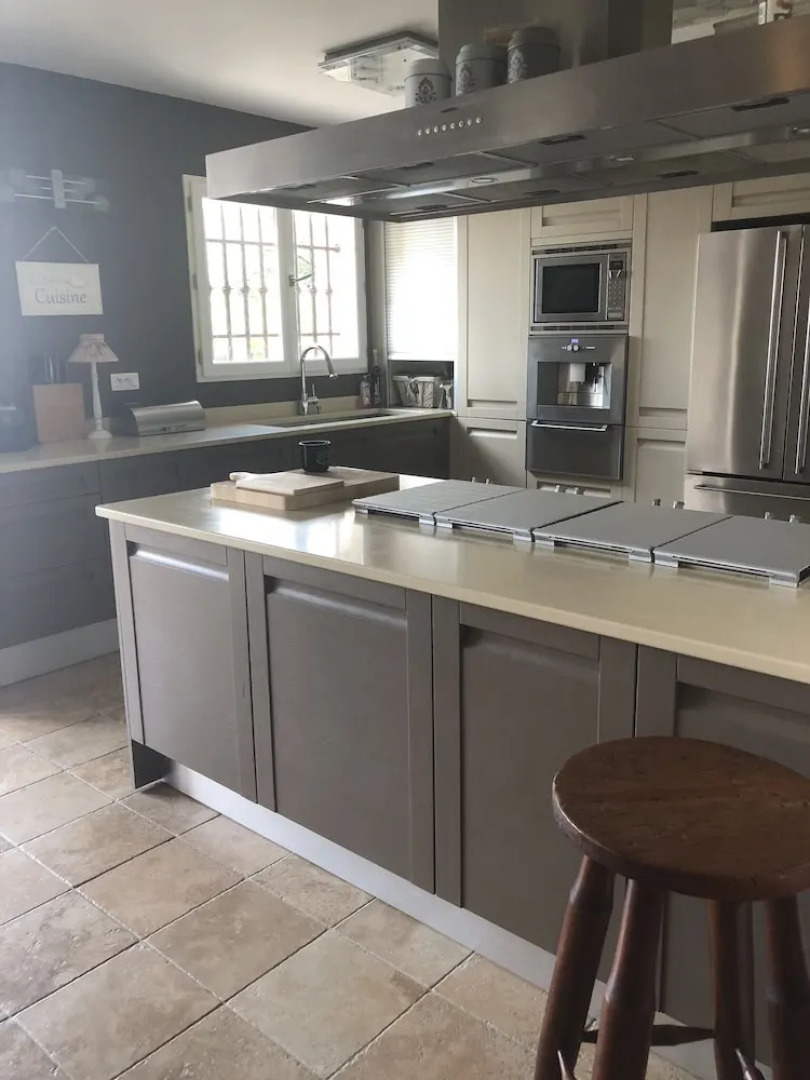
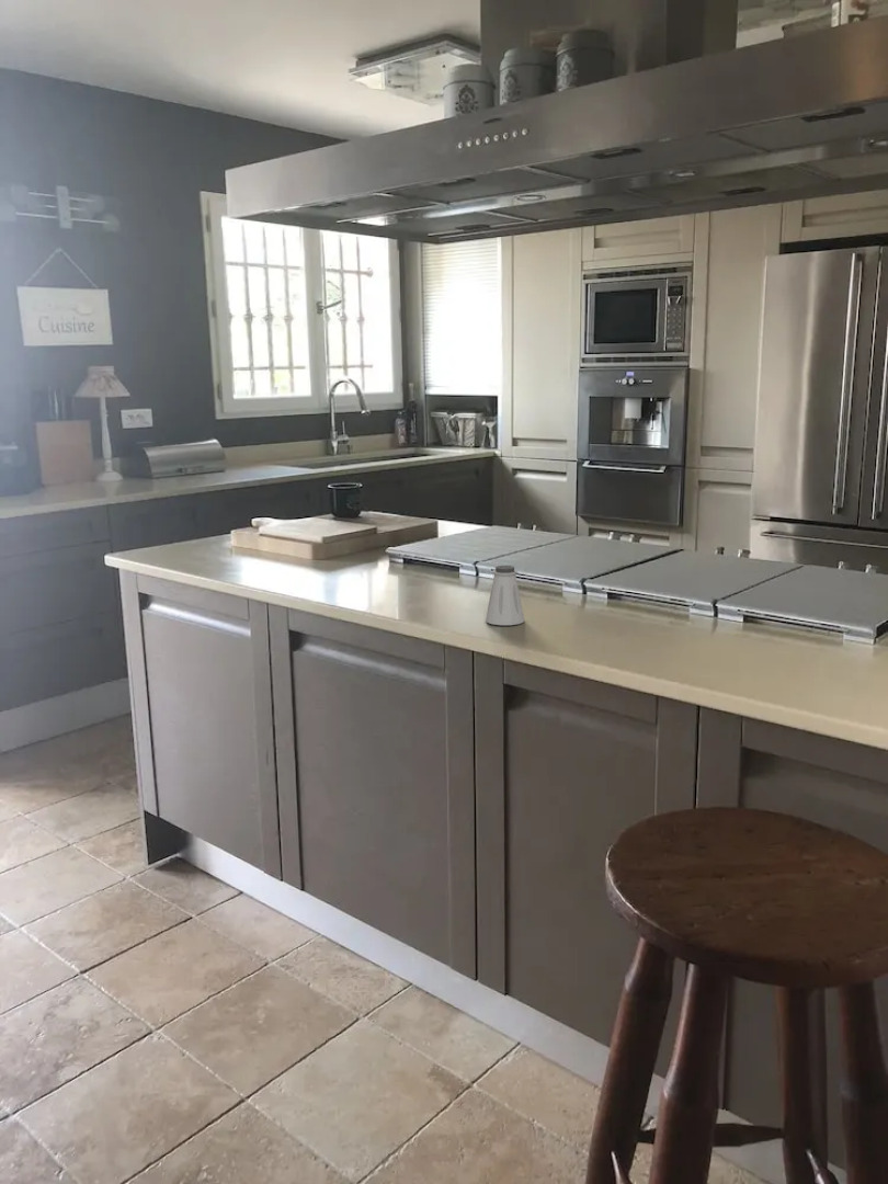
+ saltshaker [485,565,525,626]
